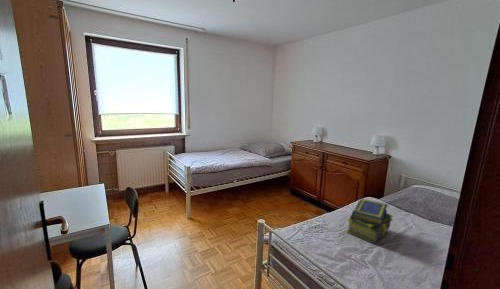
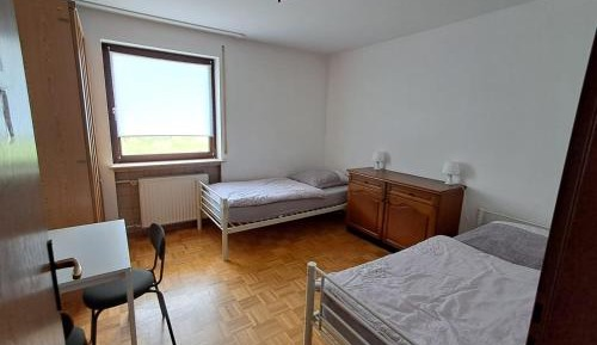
- stack of books [345,198,395,245]
